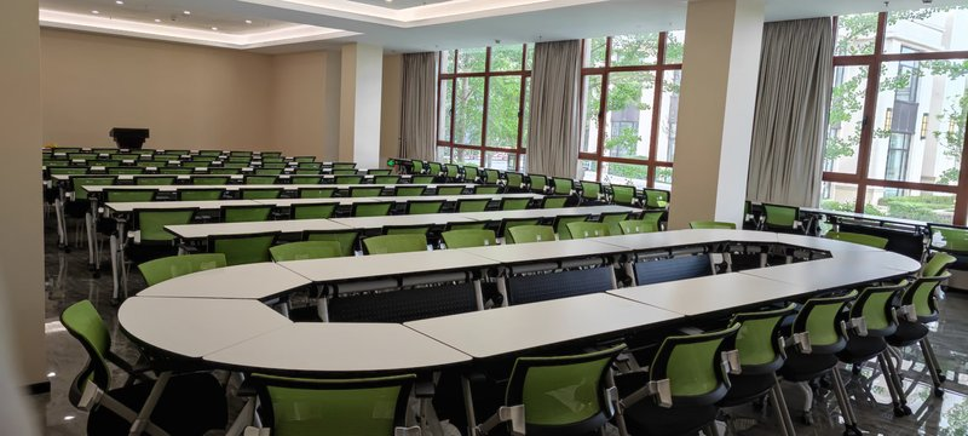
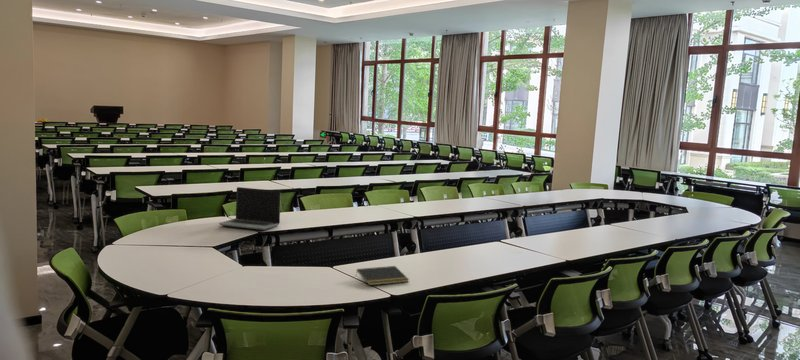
+ laptop computer [218,186,282,231]
+ notepad [355,265,410,286]
